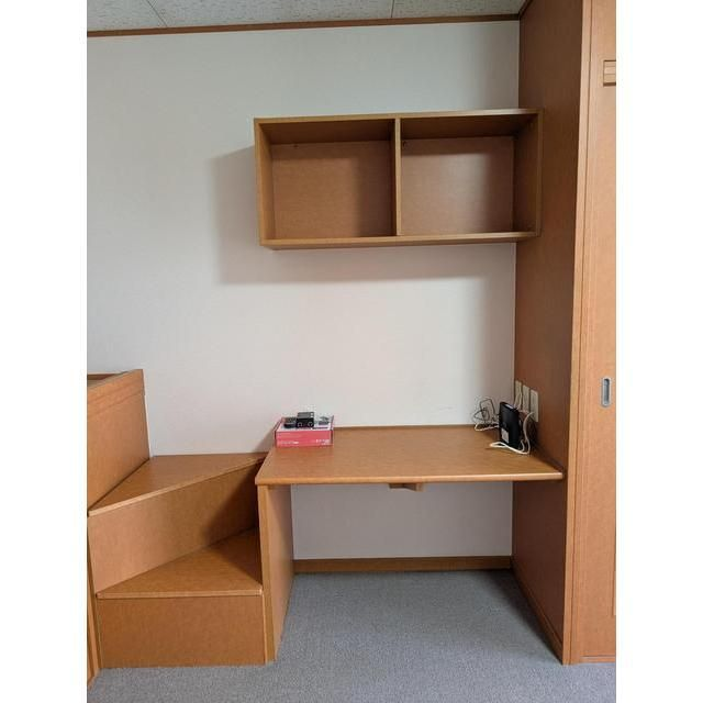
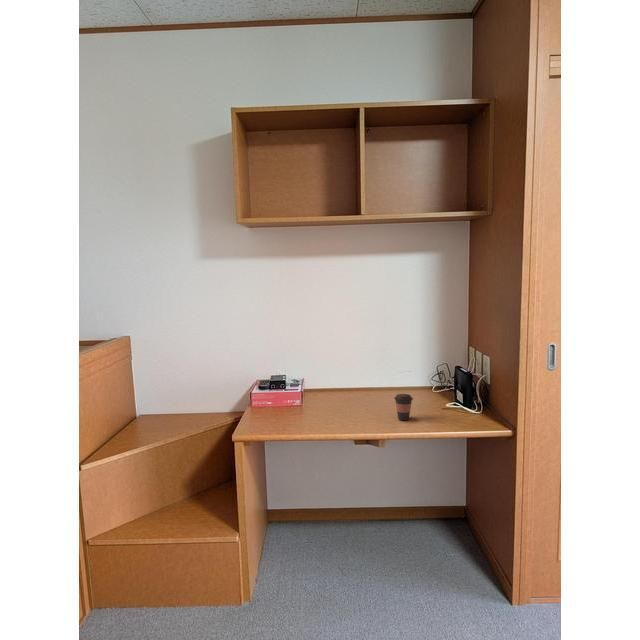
+ coffee cup [393,393,414,421]
